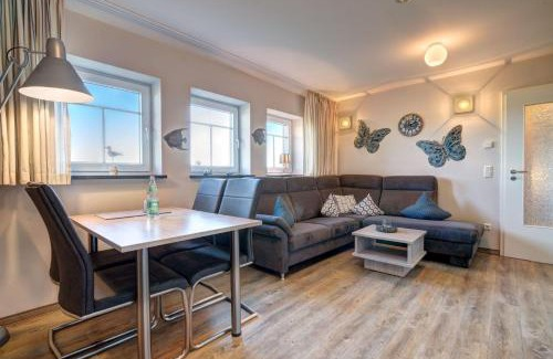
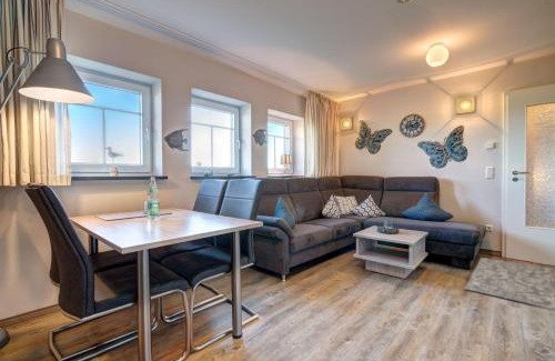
+ rug [463,257,555,311]
